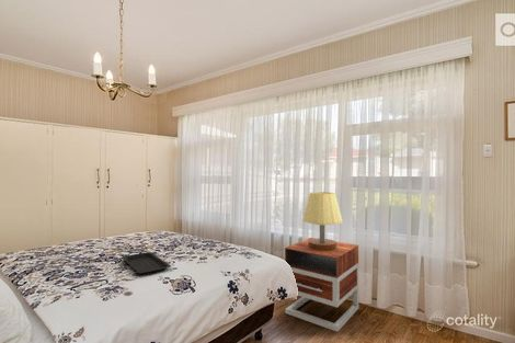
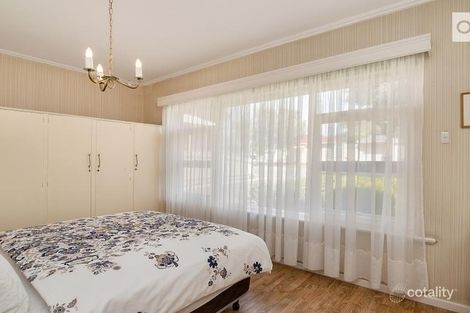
- table lamp [302,191,343,251]
- nightstand [284,237,359,333]
- serving tray [121,251,172,275]
